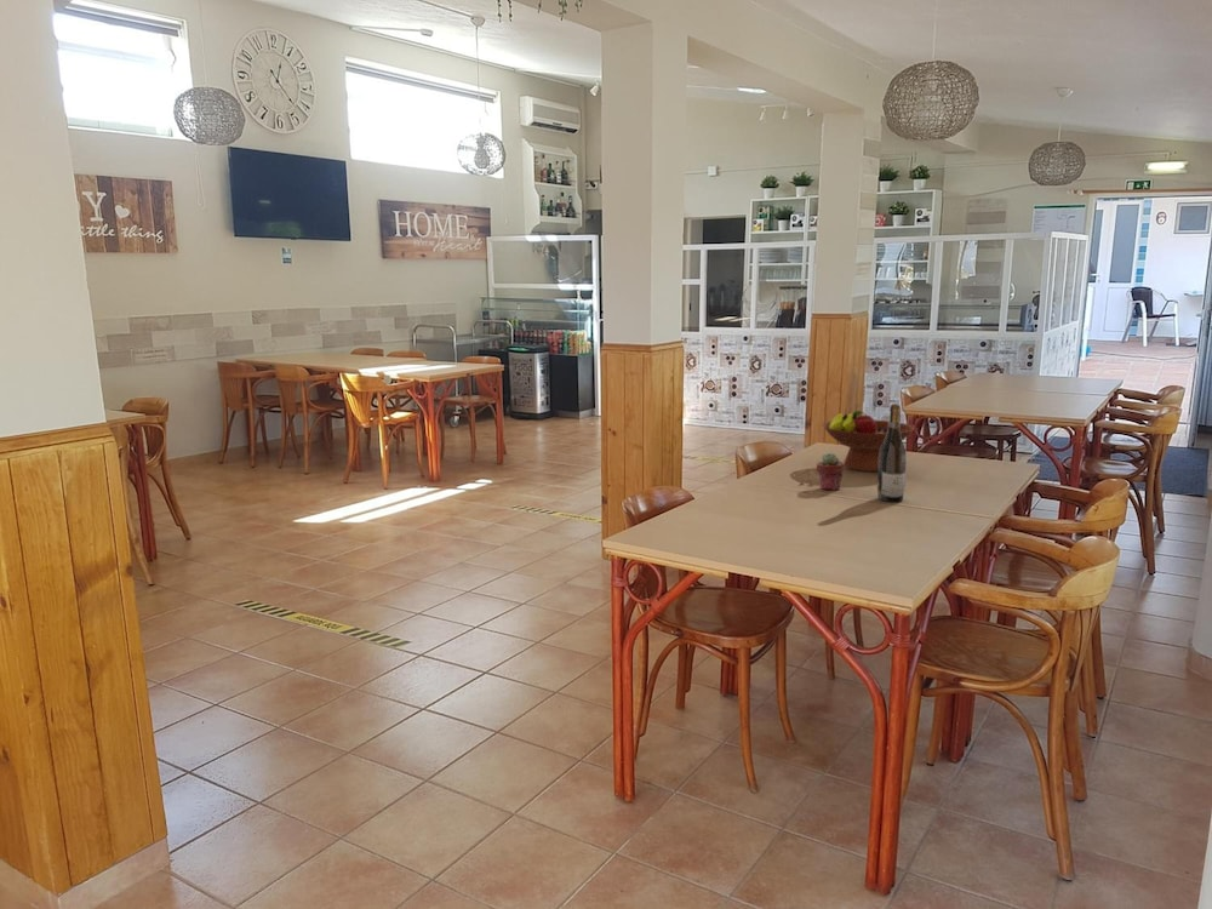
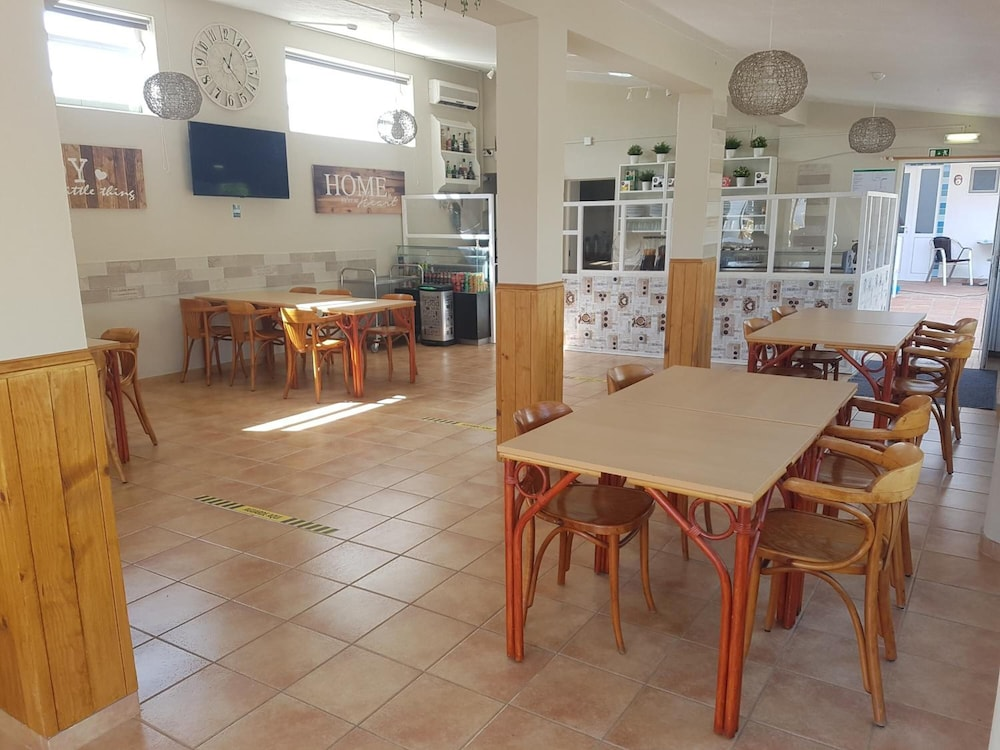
- wine bottle [876,402,907,503]
- potted succulent [816,452,846,491]
- fruit bowl [822,410,916,473]
